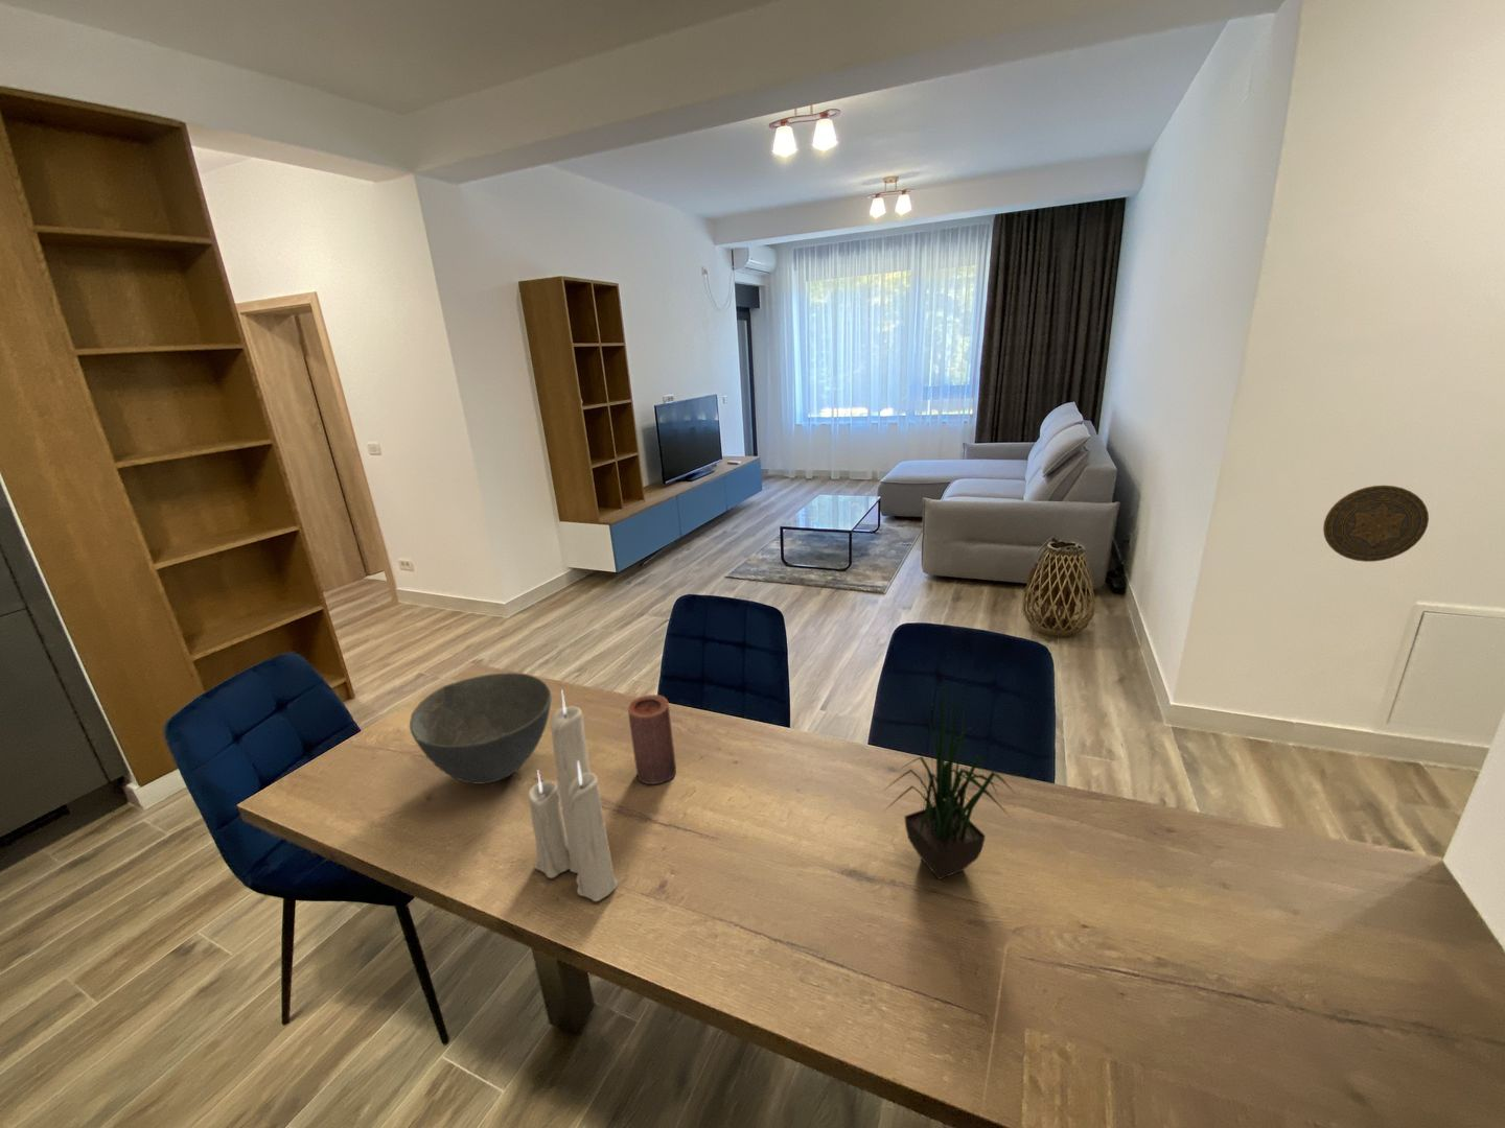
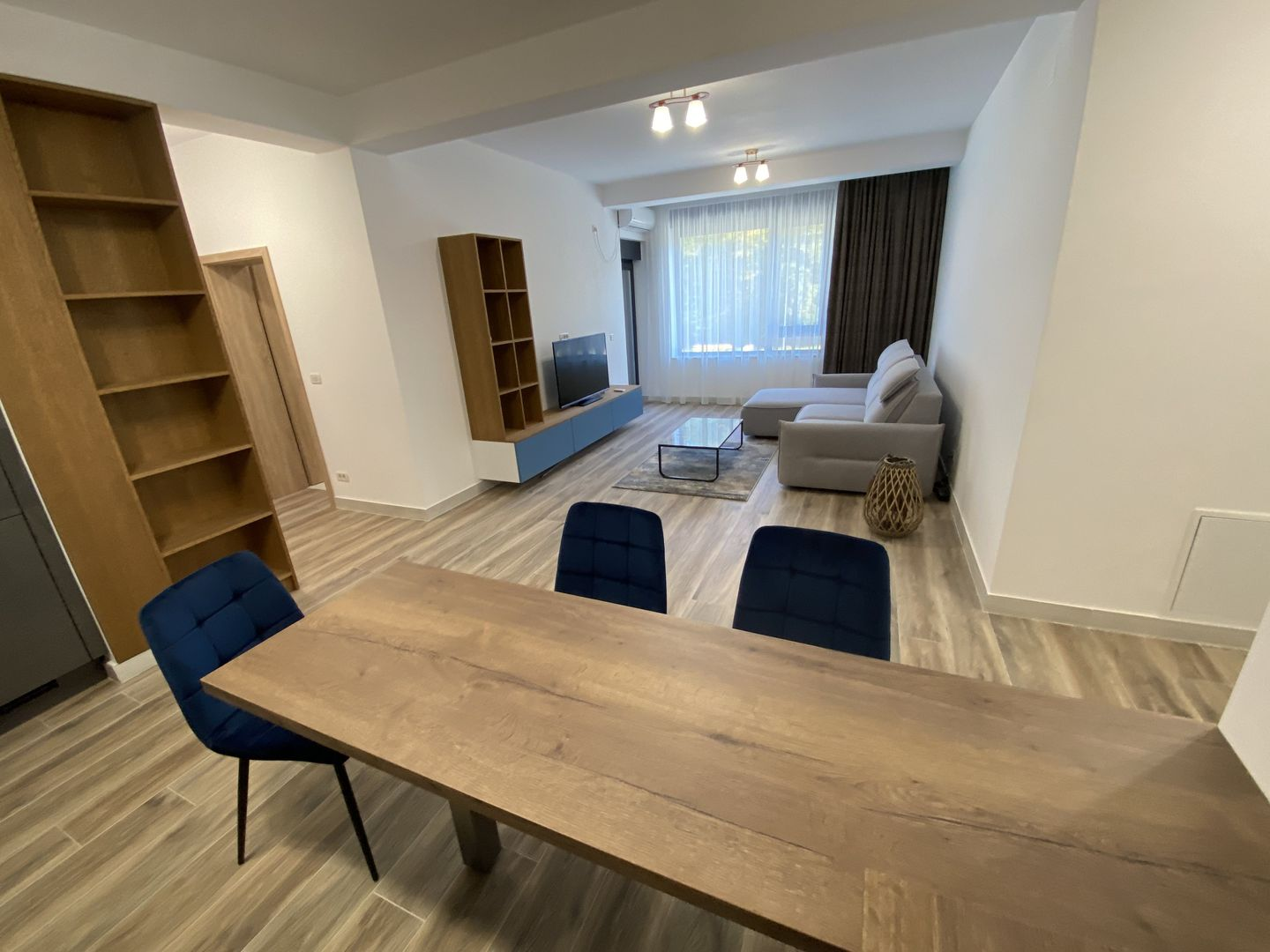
- potted plant [884,659,1018,880]
- candle [627,693,677,786]
- decorative plate [1323,485,1430,563]
- bowl [409,672,553,786]
- candle [526,691,619,903]
